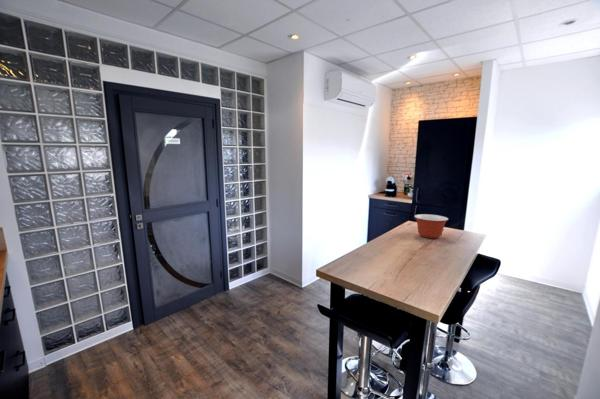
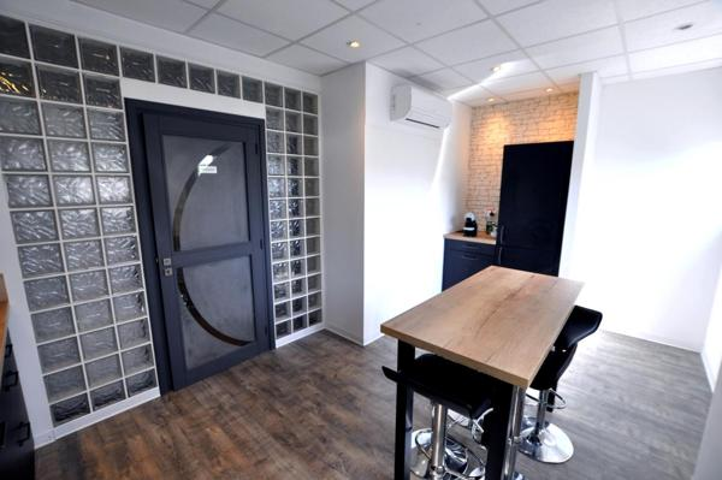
- mixing bowl [413,213,449,239]
